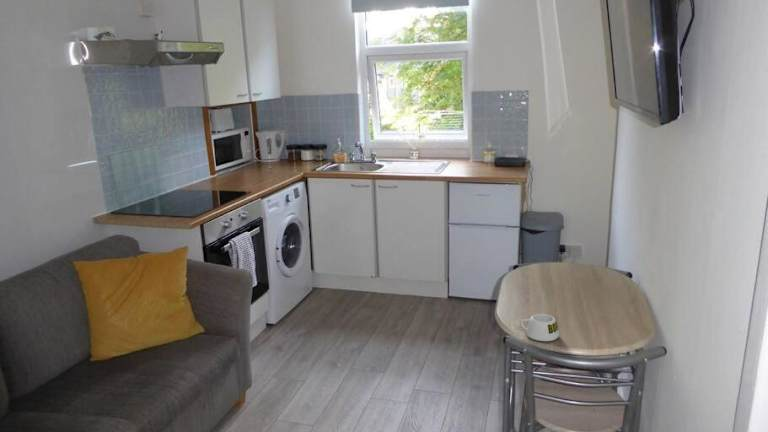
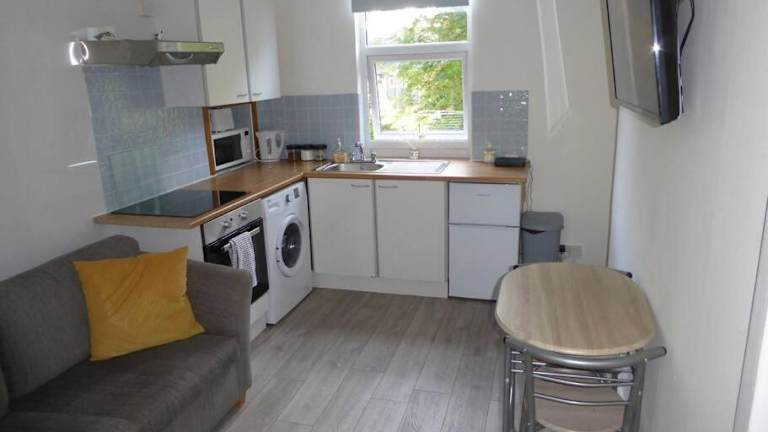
- mug [520,313,560,342]
